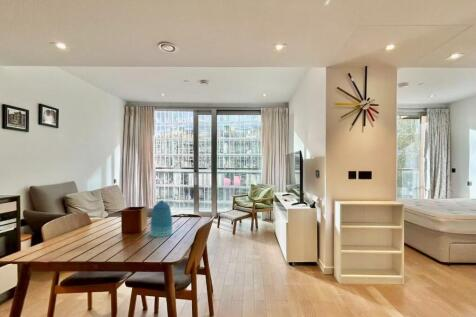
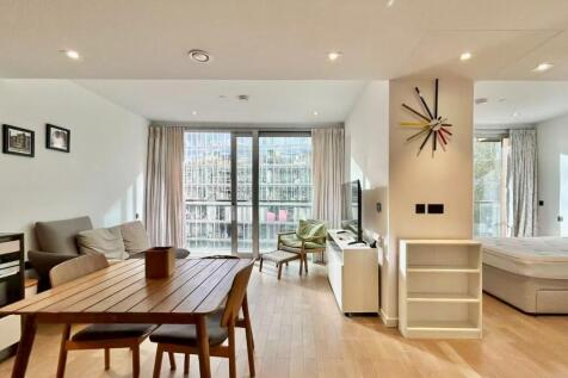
- vase [150,199,173,238]
